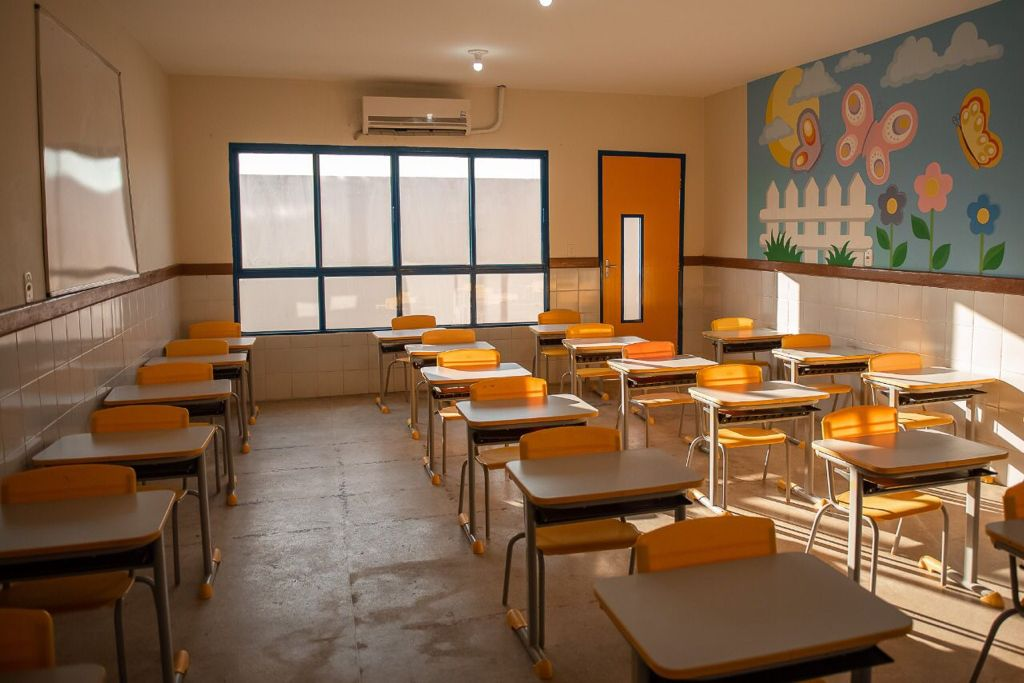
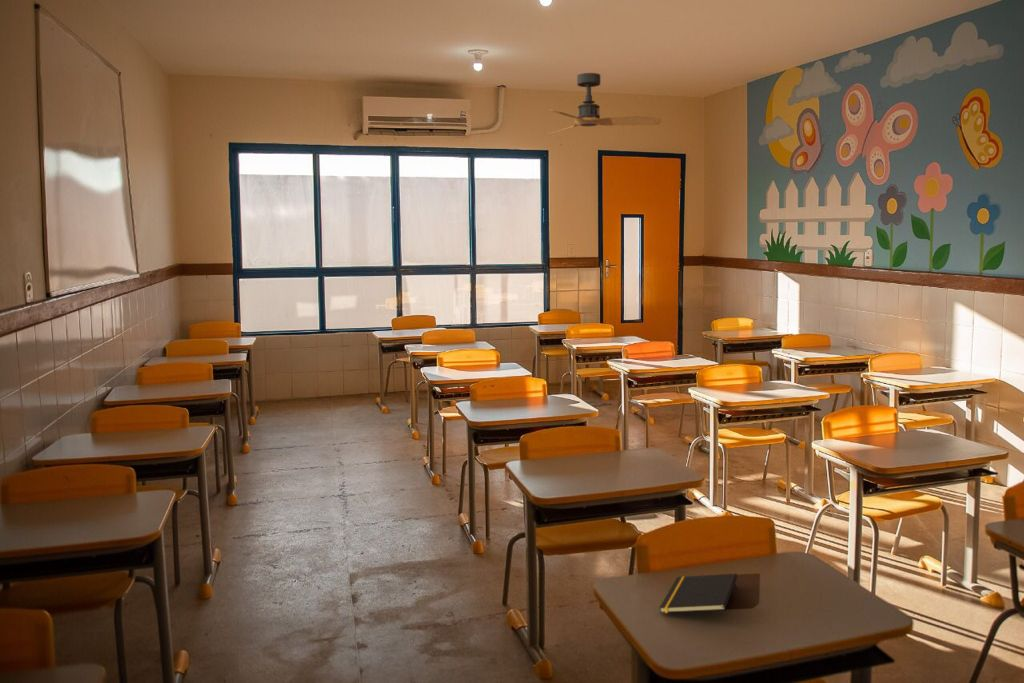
+ notepad [659,572,738,614]
+ ceiling fan [547,72,662,136]
